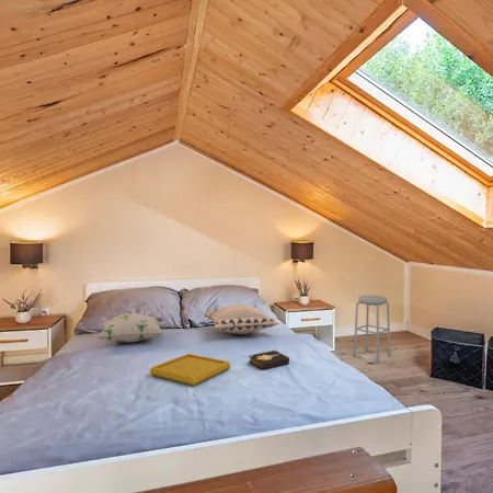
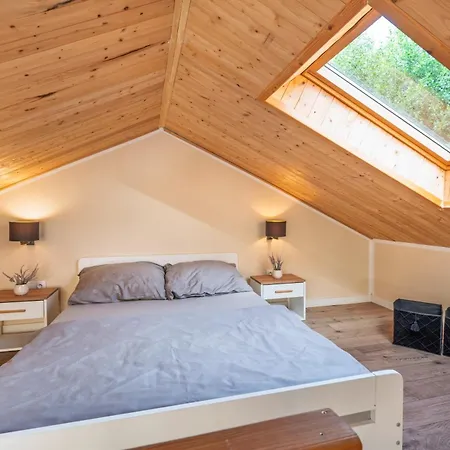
- serving tray [149,353,232,387]
- decorative pillow [95,312,165,344]
- stool [353,295,391,364]
- decorative pillow [203,302,280,335]
- hardback book [248,349,290,371]
